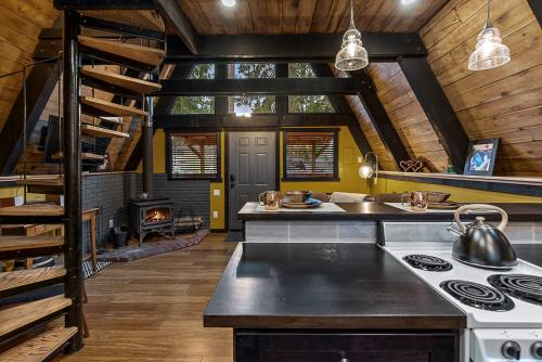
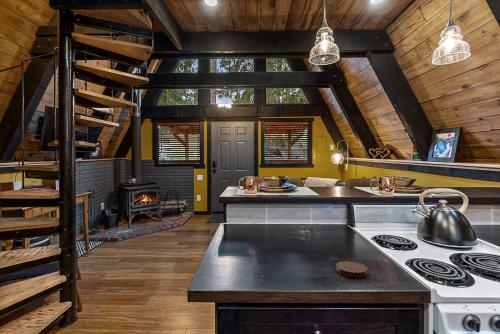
+ coaster [335,260,369,278]
